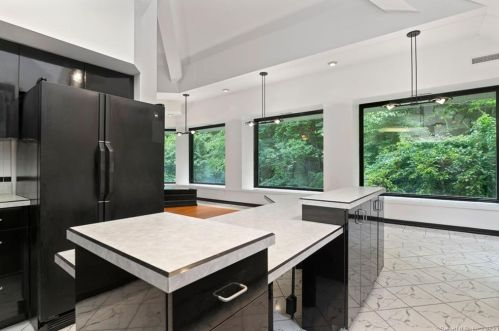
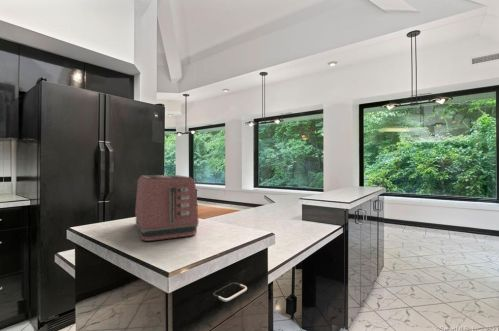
+ toaster [134,174,200,242]
